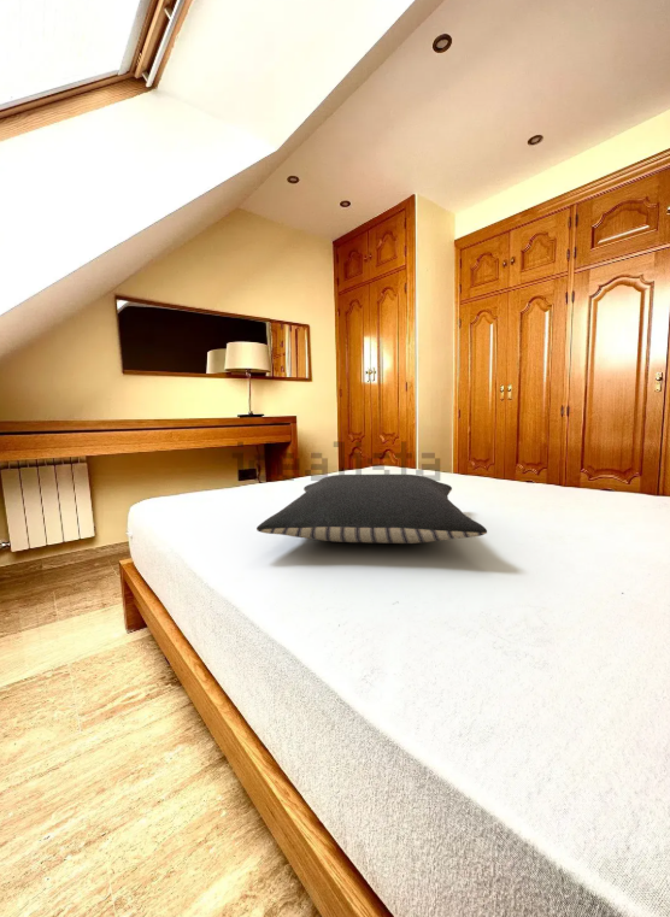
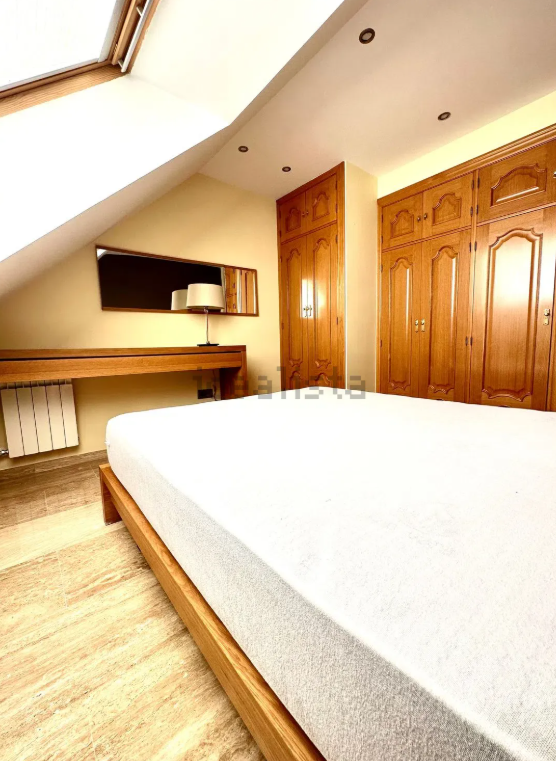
- pillow [255,474,488,545]
